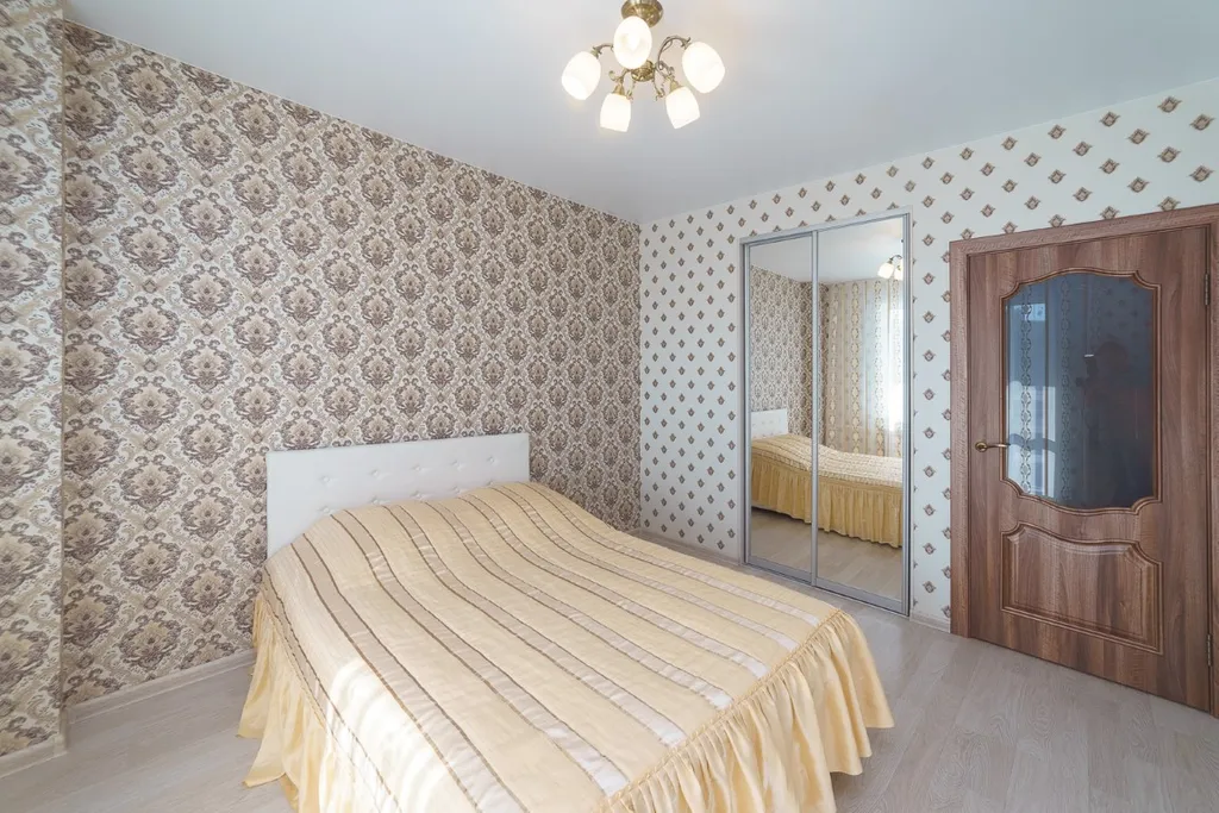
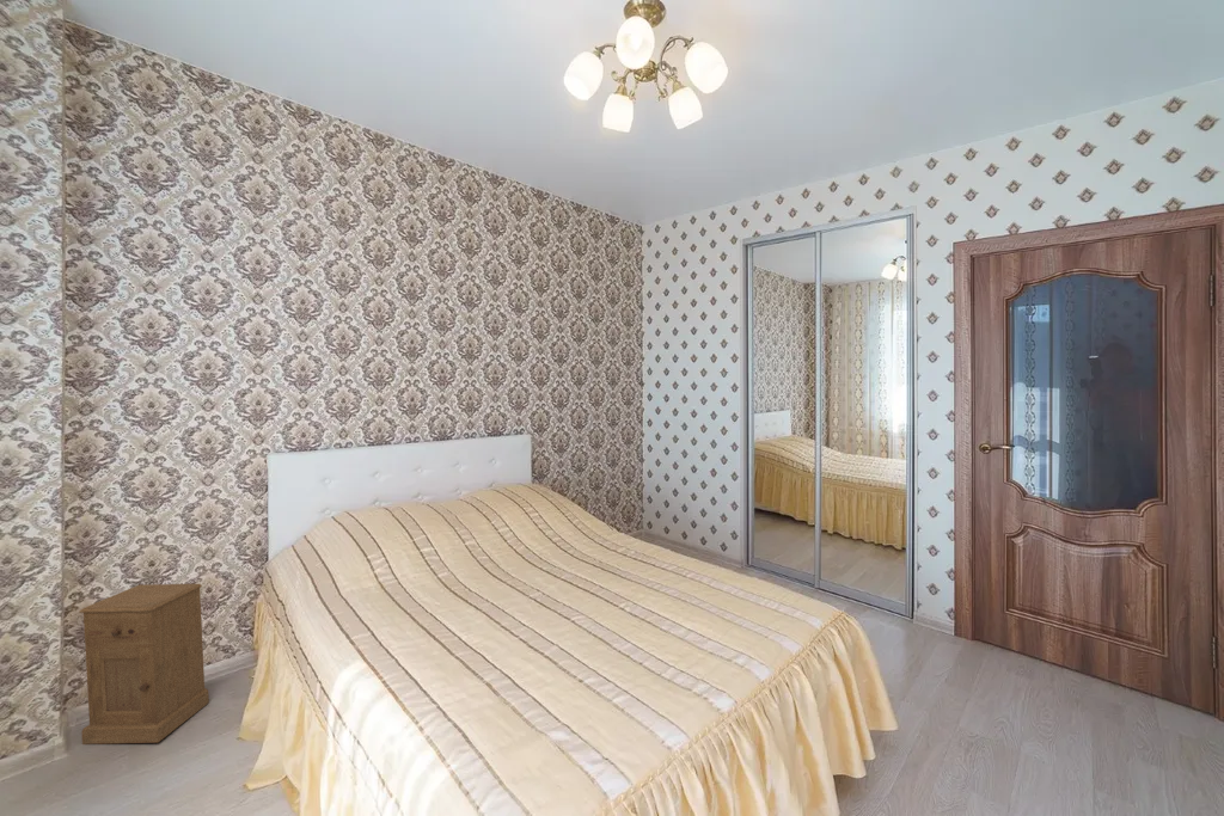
+ nightstand [78,583,210,746]
